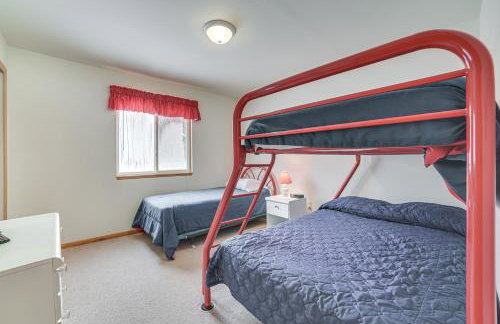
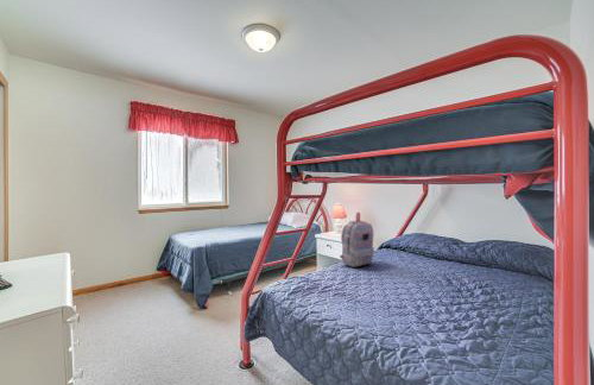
+ backpack [339,212,375,269]
